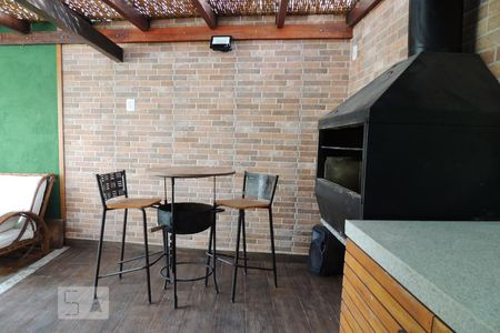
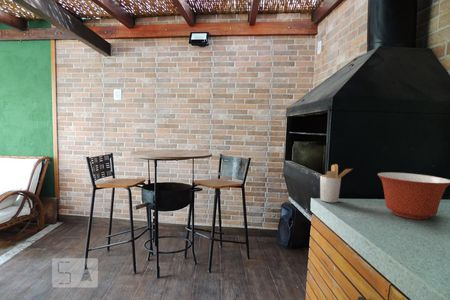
+ mixing bowl [377,172,450,220]
+ utensil holder [319,163,353,204]
